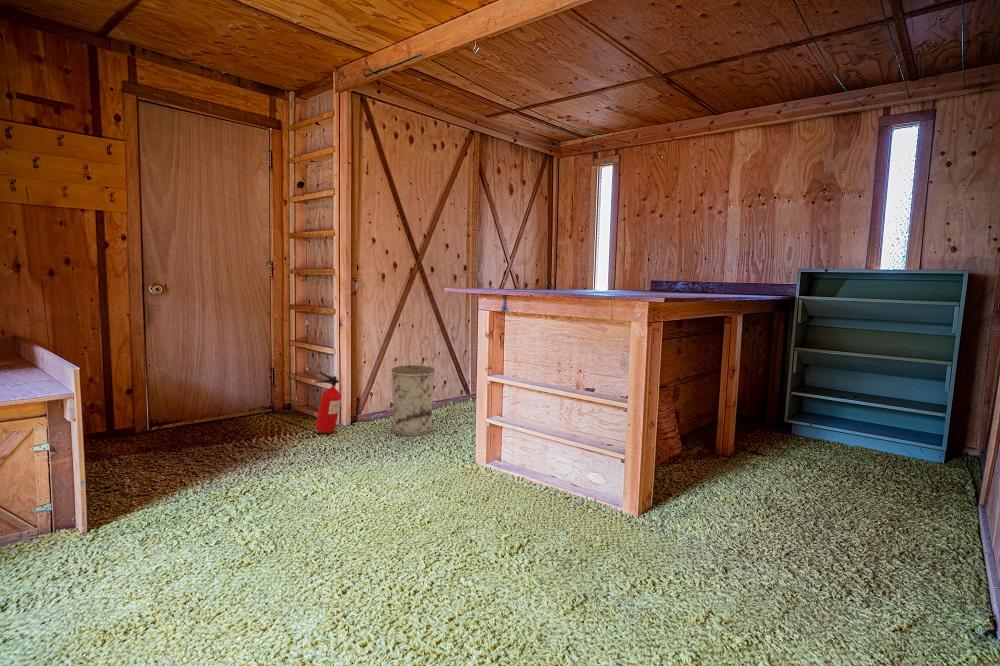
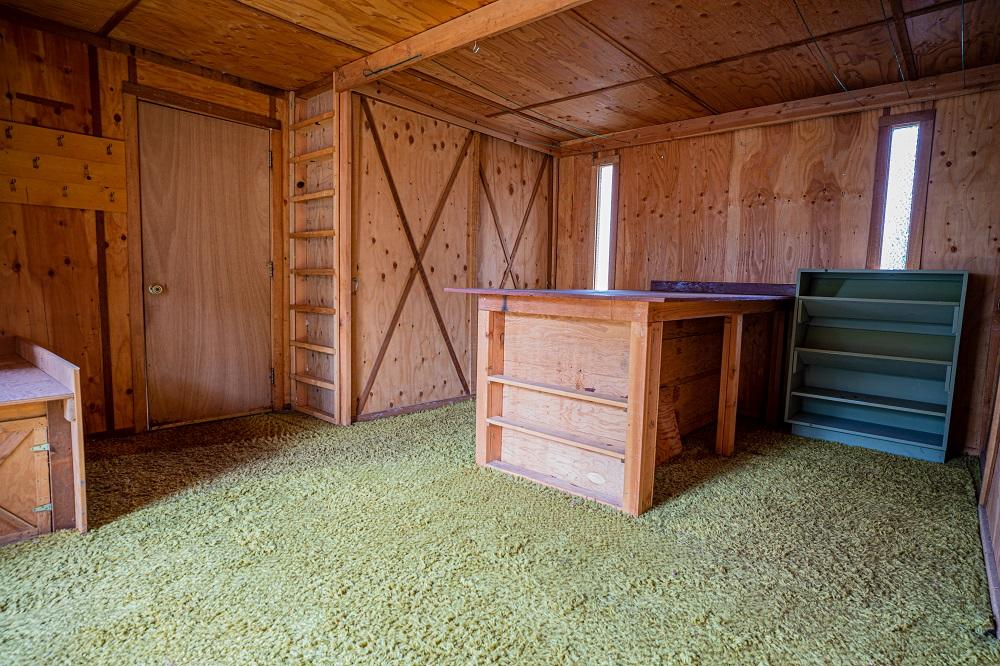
- fire extinguisher [314,370,342,434]
- trash can [390,364,436,437]
